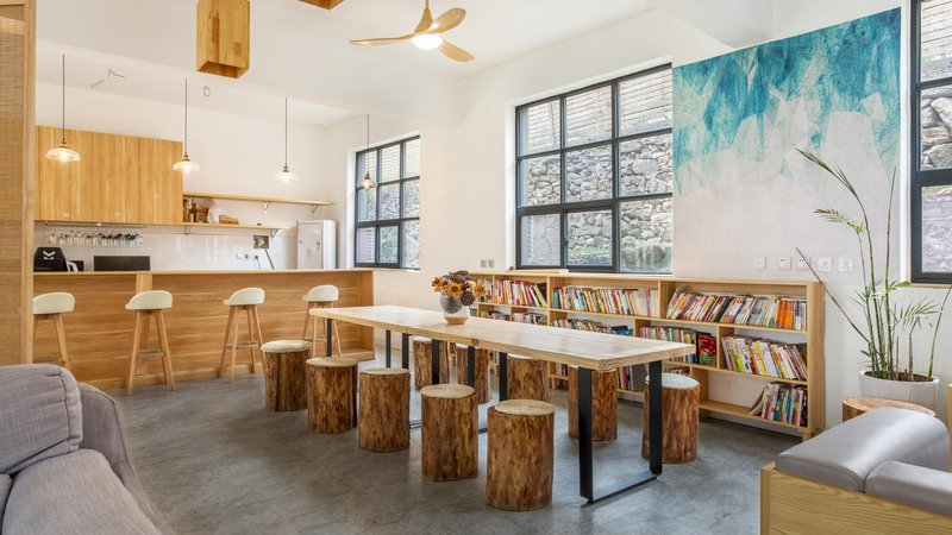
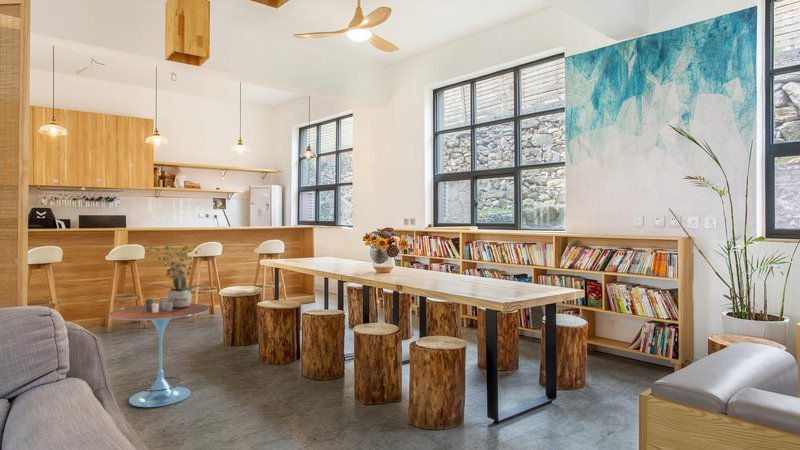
+ potted plant [144,242,208,307]
+ side table [107,293,210,408]
